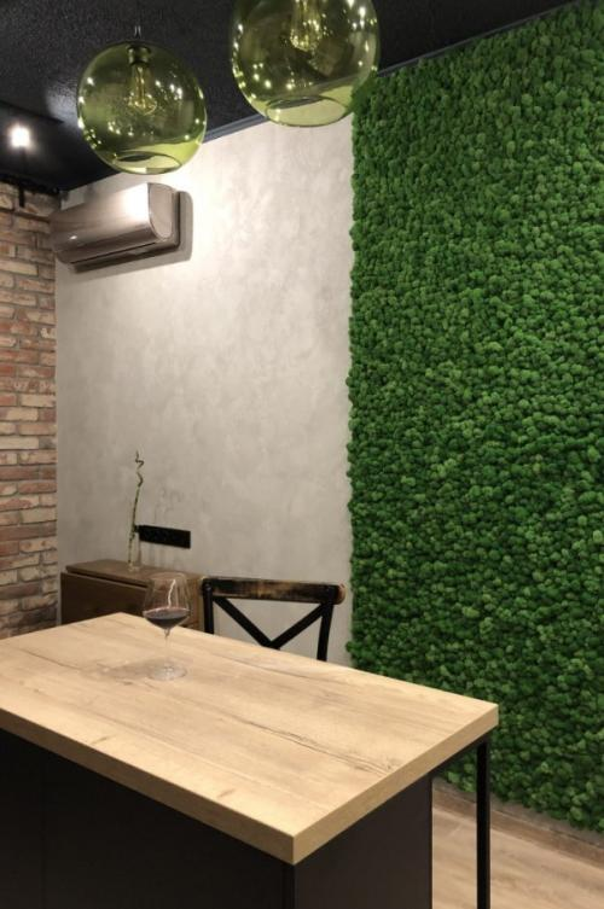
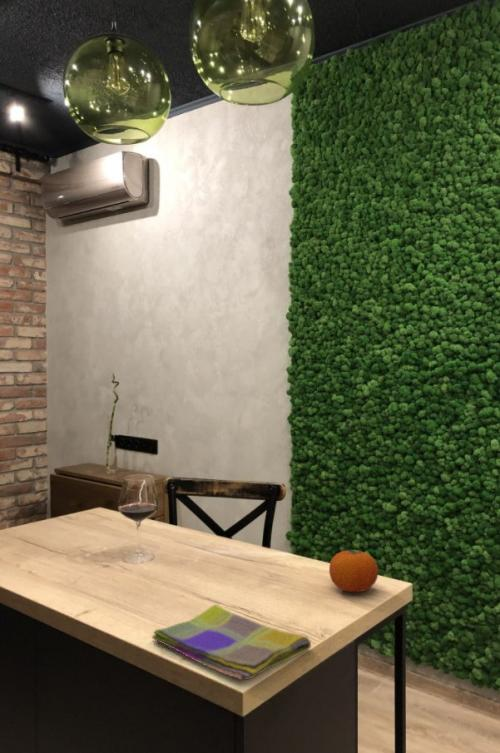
+ fruit [328,549,379,593]
+ dish towel [151,603,312,681]
